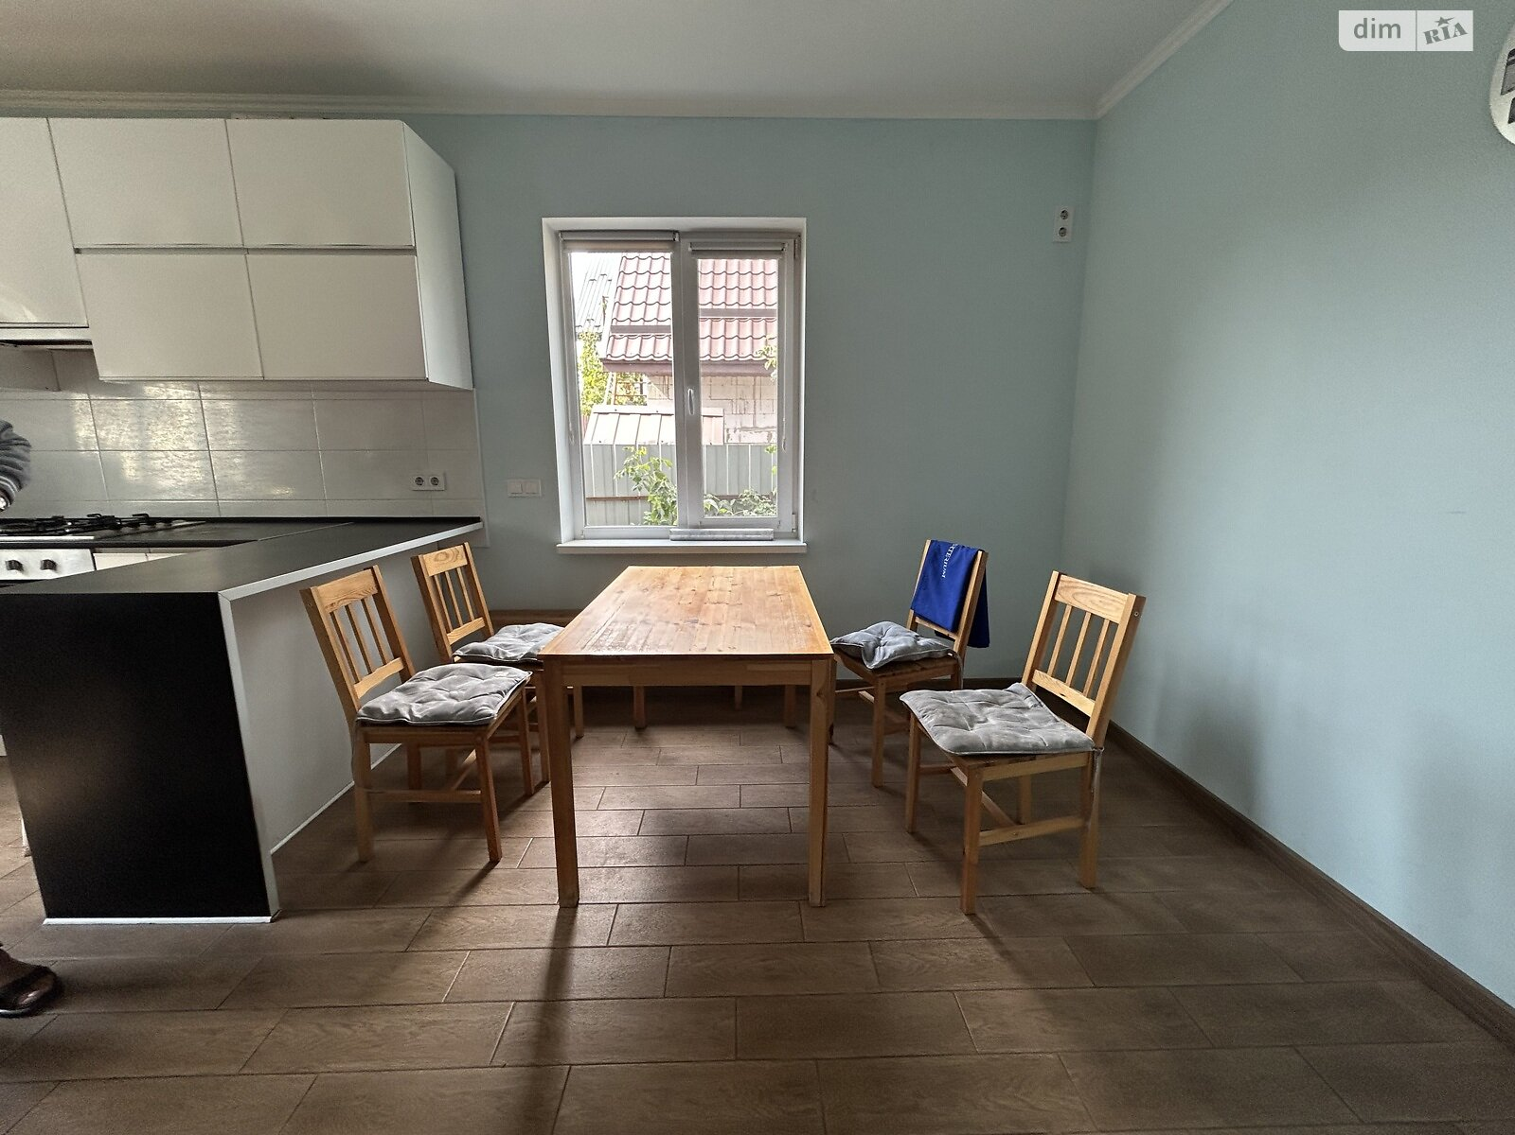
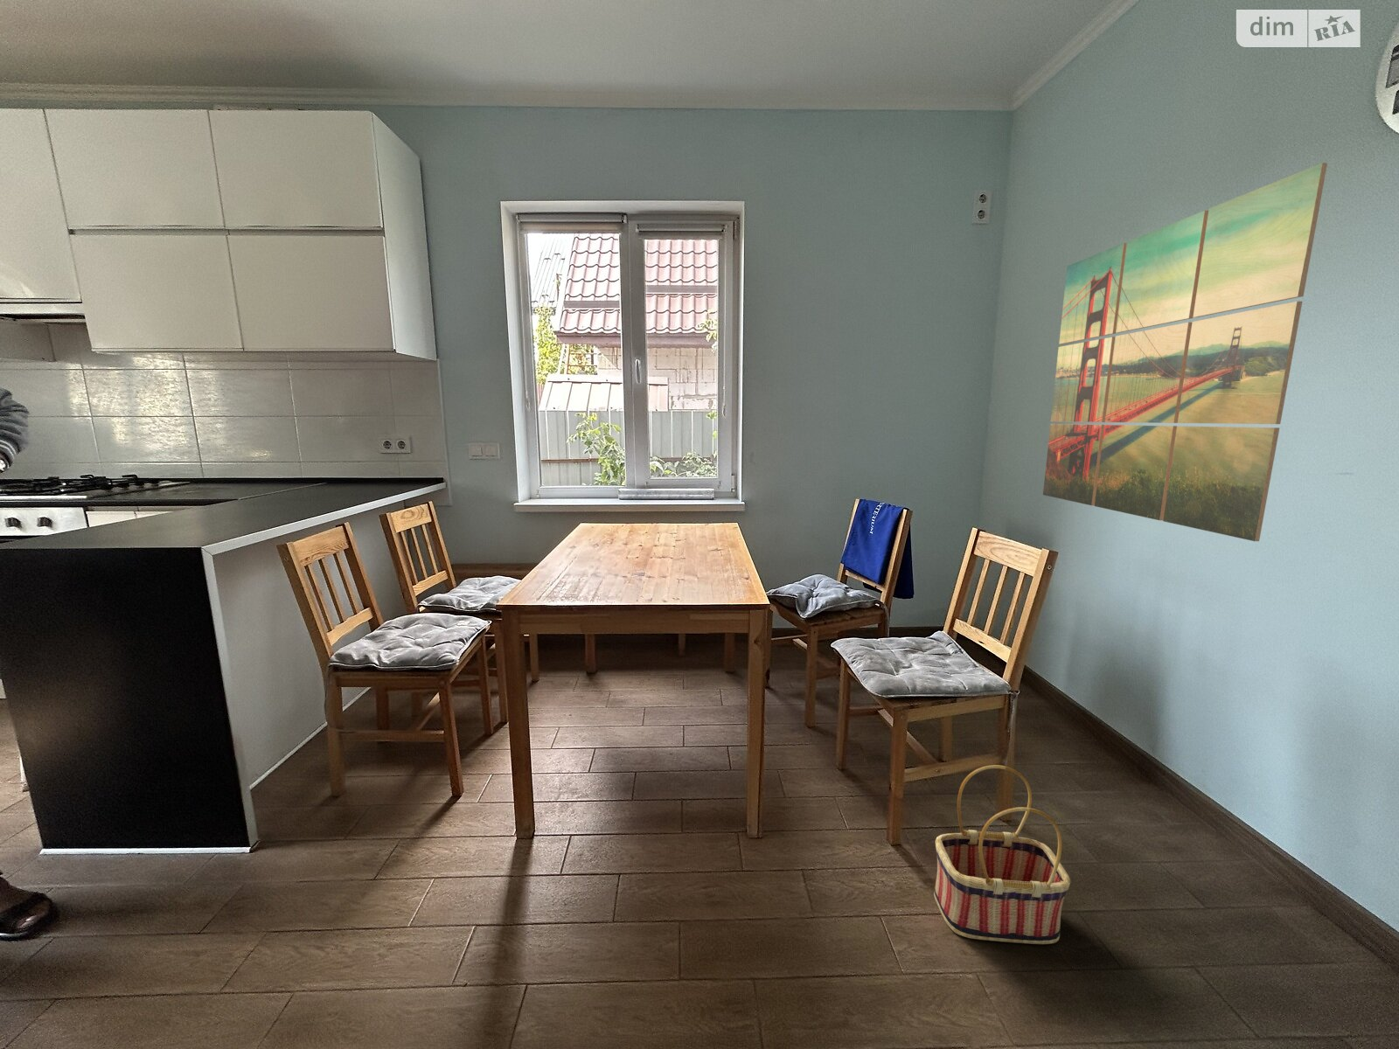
+ wall art [1042,163,1328,542]
+ basket [933,764,1071,945]
